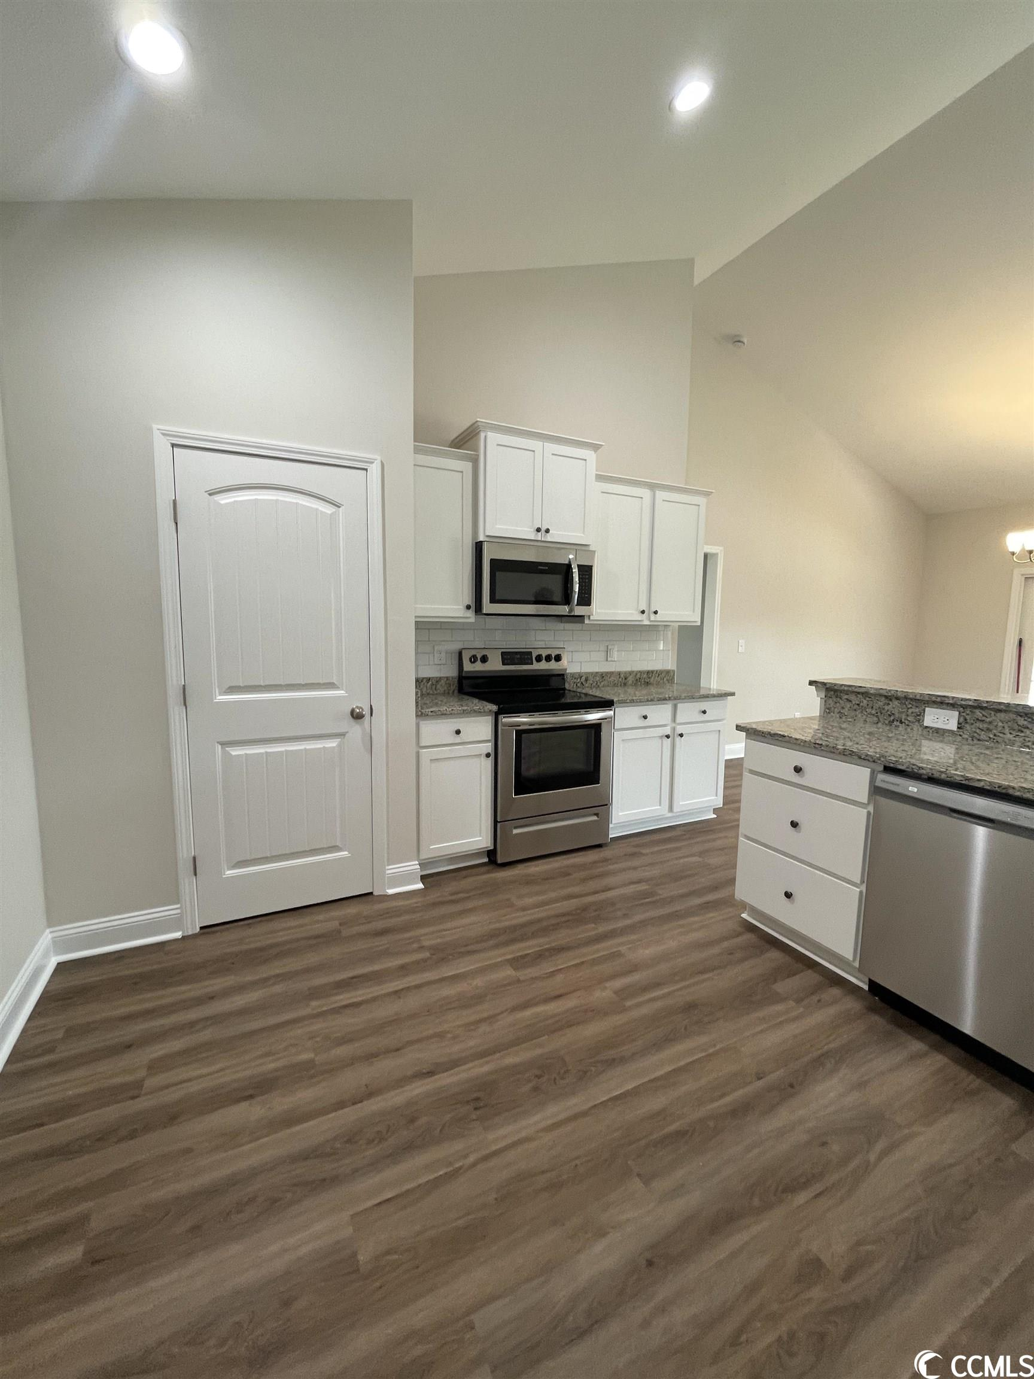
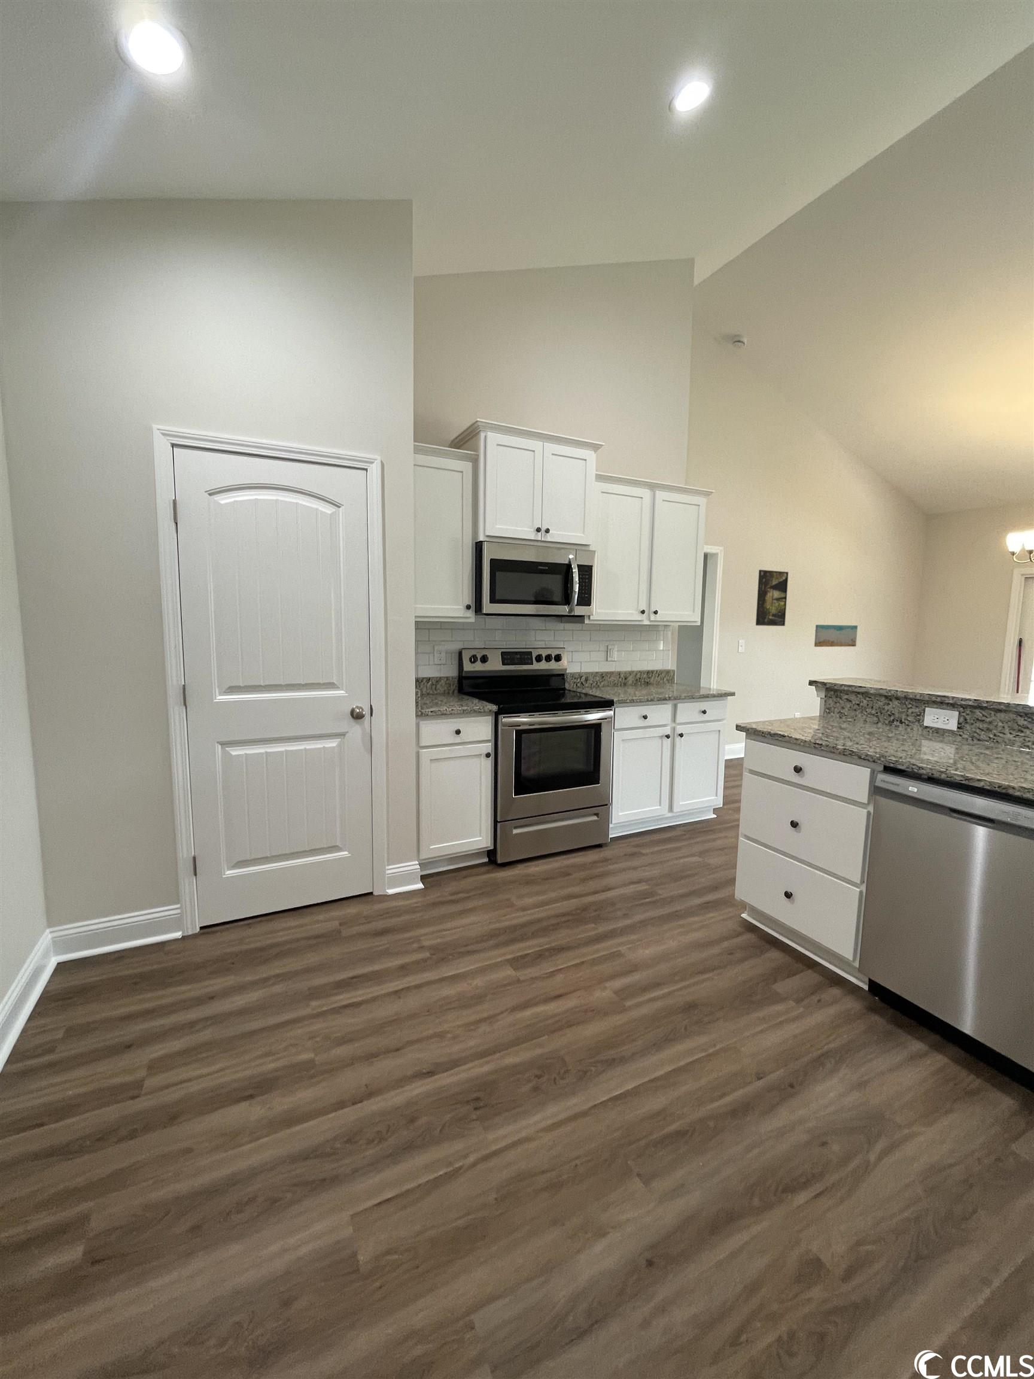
+ wall art [814,624,858,647]
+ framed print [755,569,790,627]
